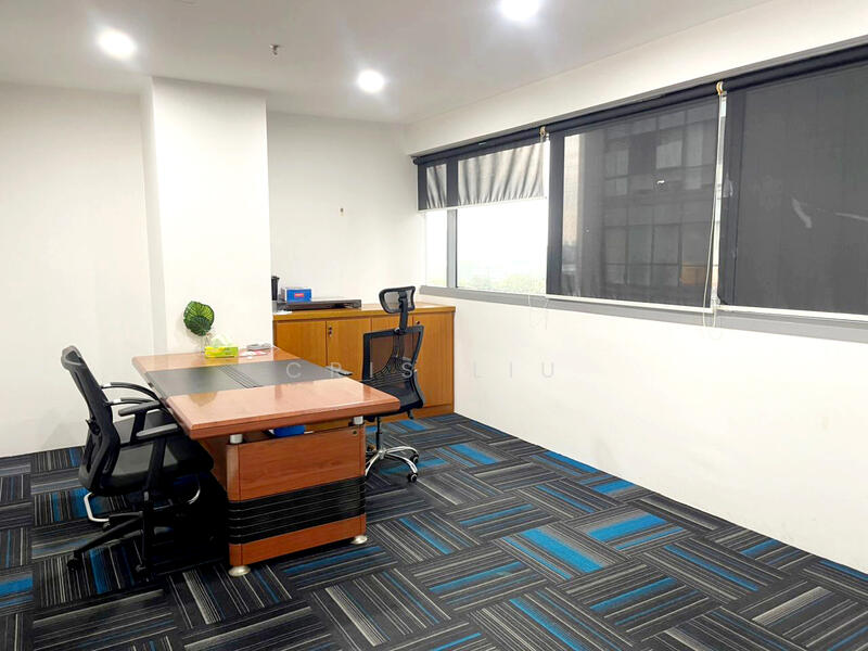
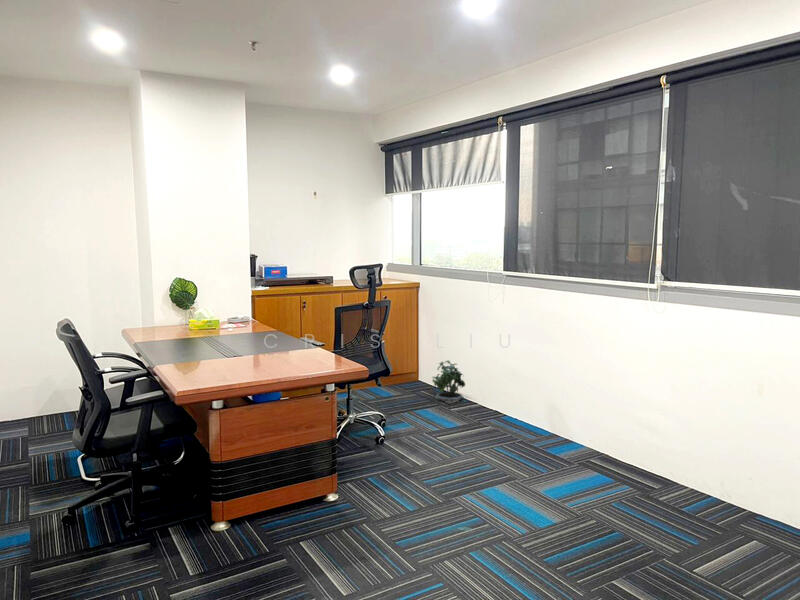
+ potted plant [431,360,466,405]
